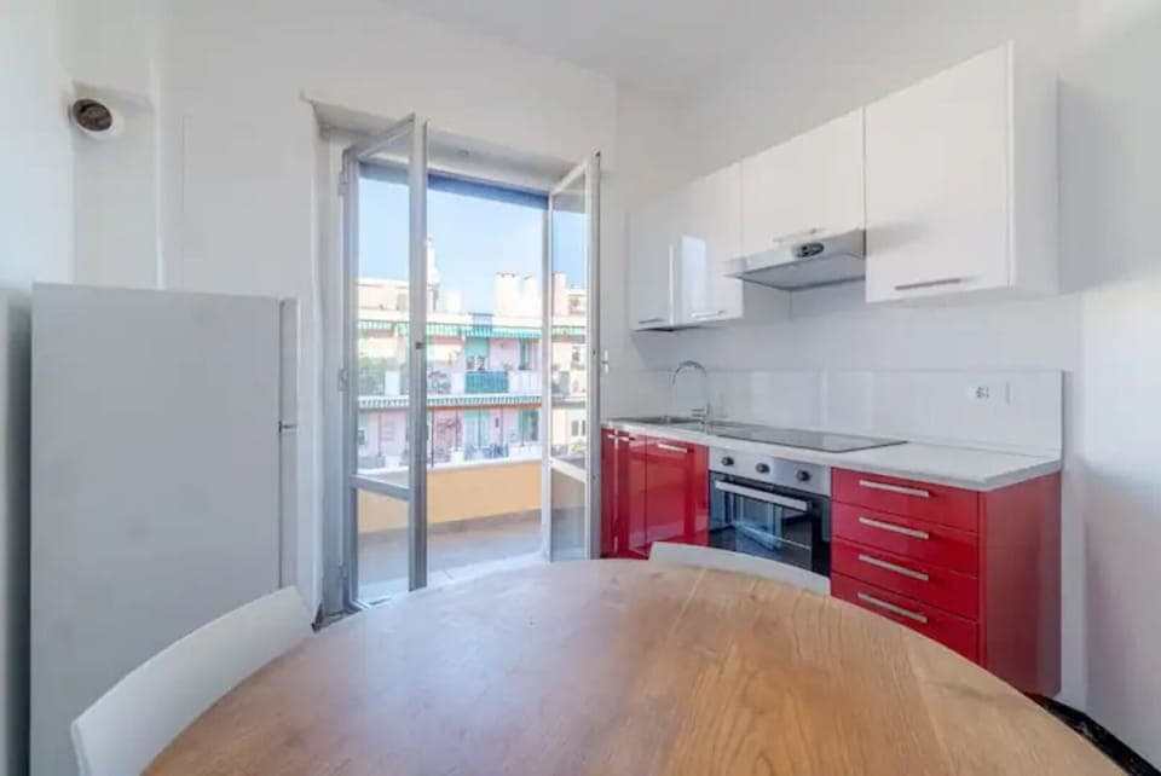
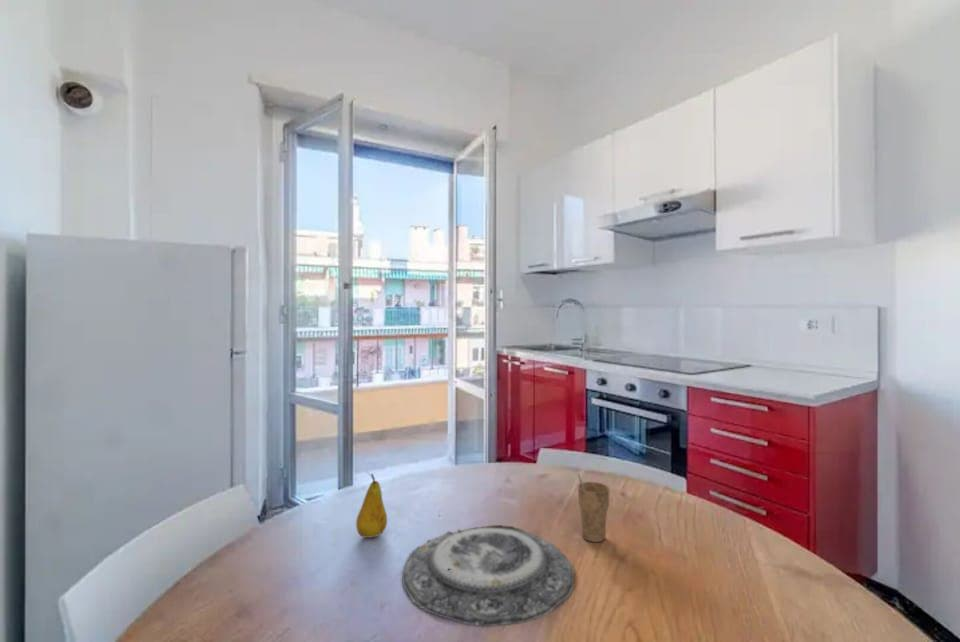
+ plate [401,524,576,627]
+ fruit [355,473,388,539]
+ cup [577,473,611,543]
